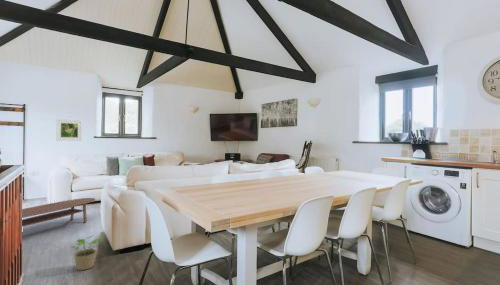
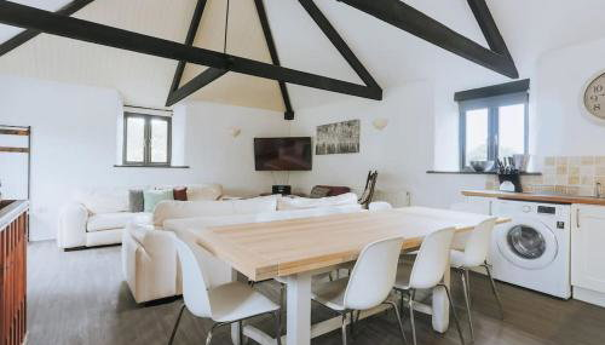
- potted plant [70,234,103,271]
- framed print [55,118,83,142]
- coffee table [21,197,96,228]
